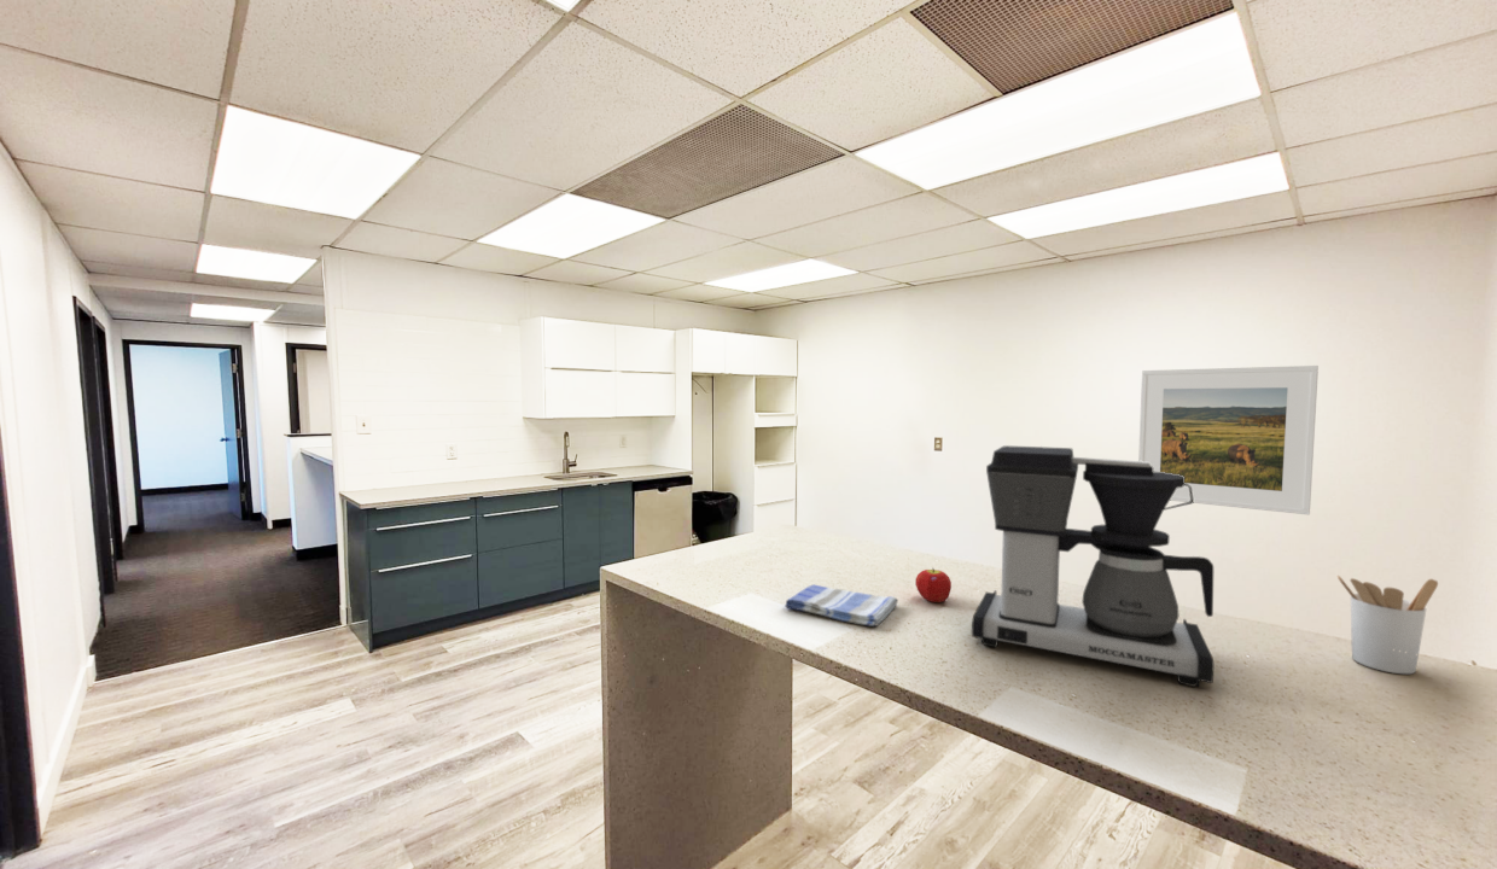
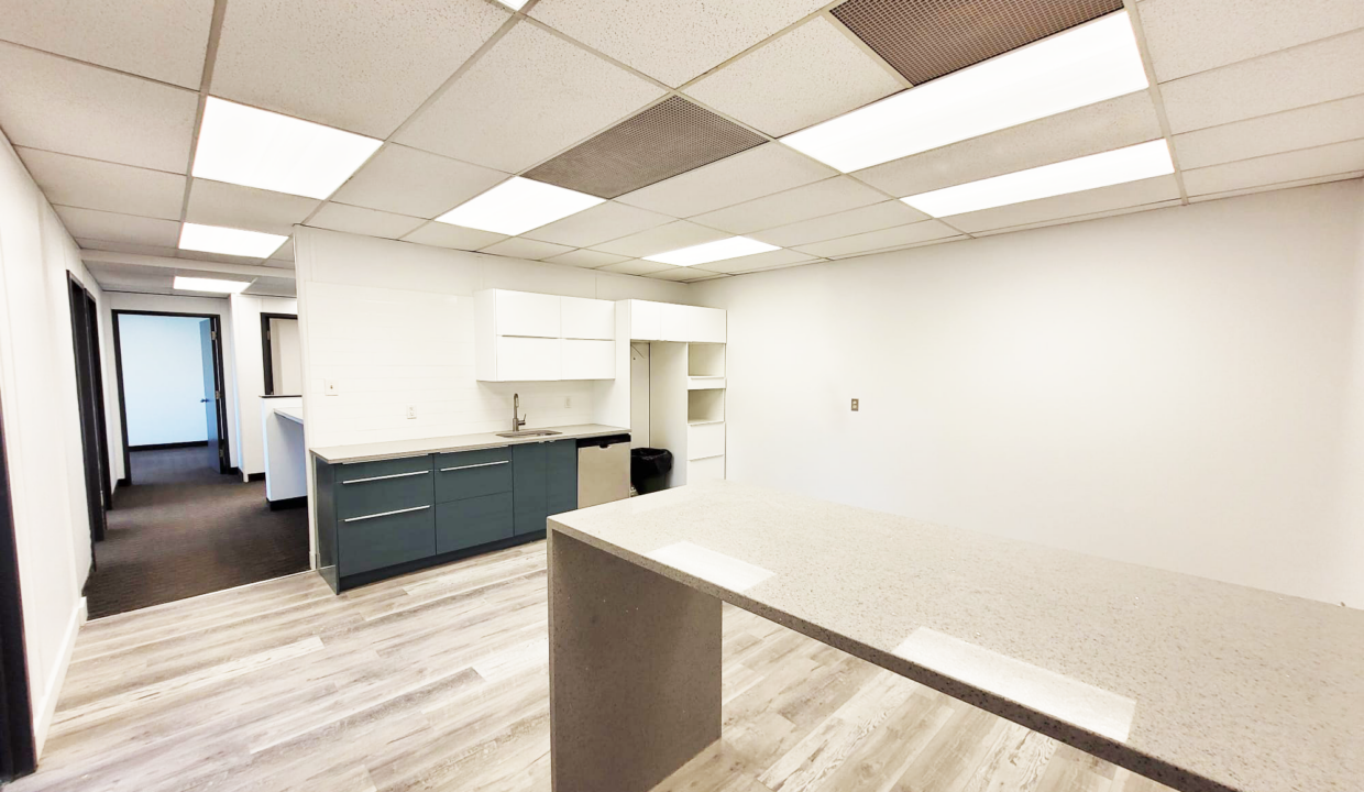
- coffee maker [971,444,1215,688]
- dish towel [784,583,898,628]
- utensil holder [1336,575,1439,675]
- fruit [914,568,953,603]
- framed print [1137,364,1320,515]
